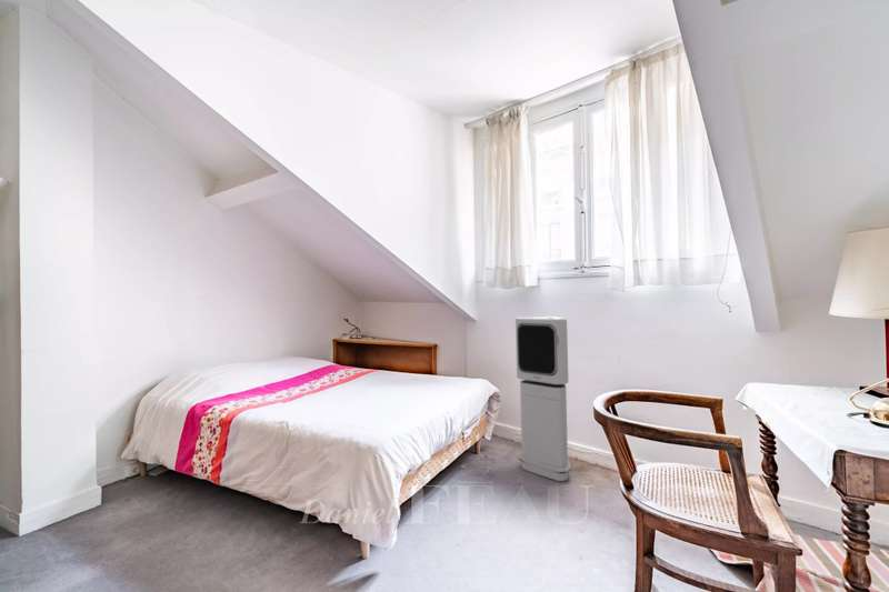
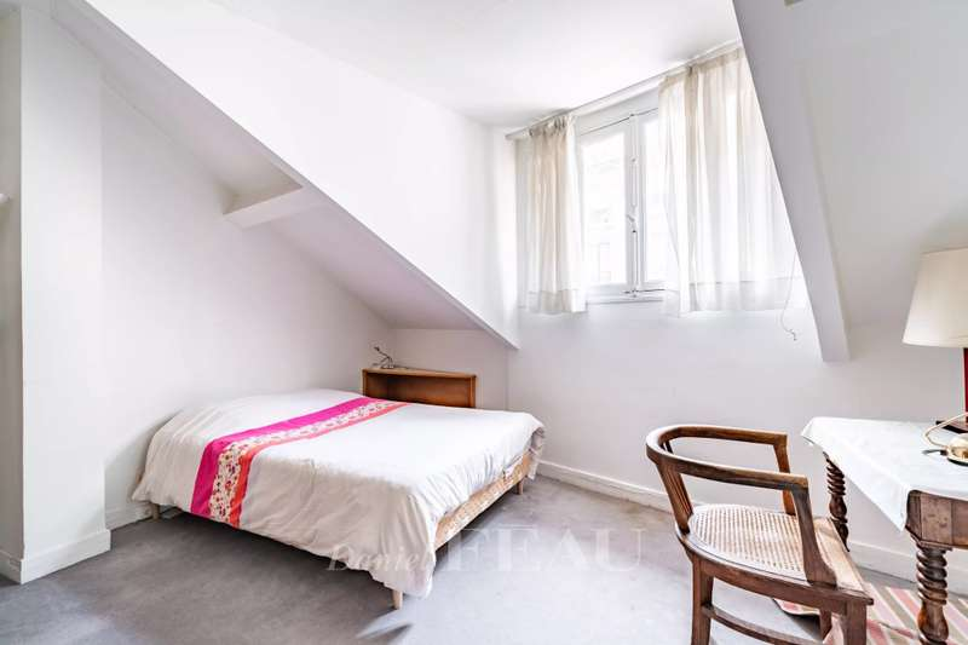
- air purifier [515,314,572,482]
